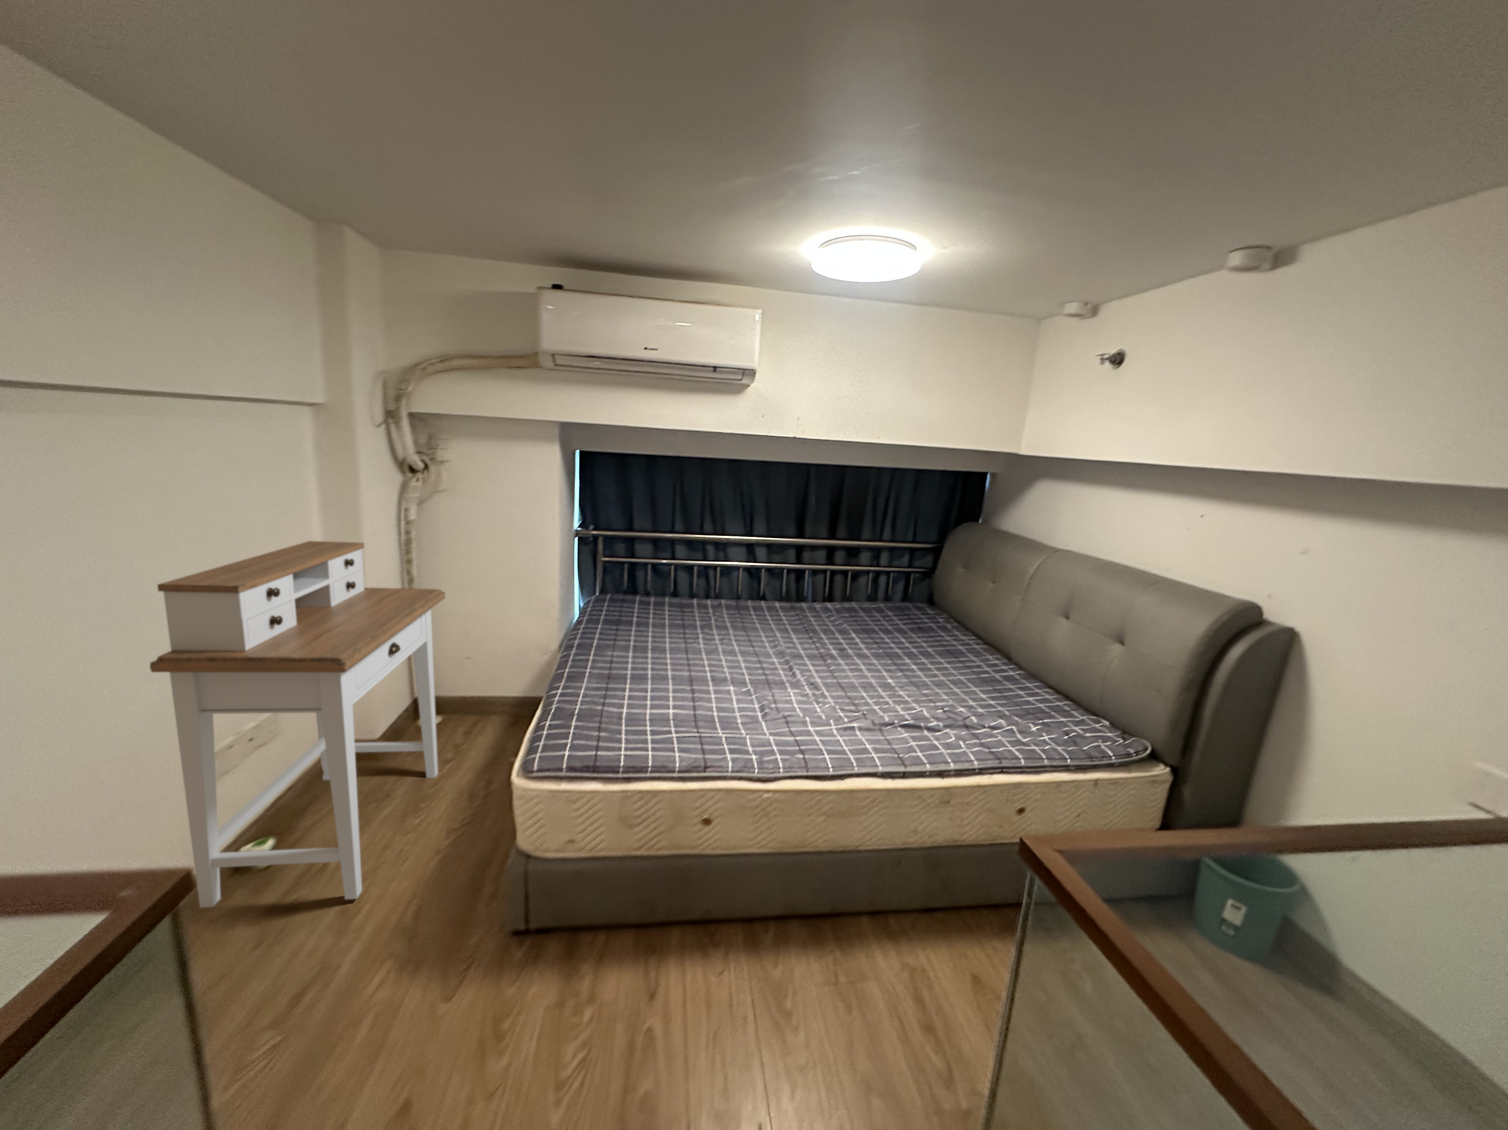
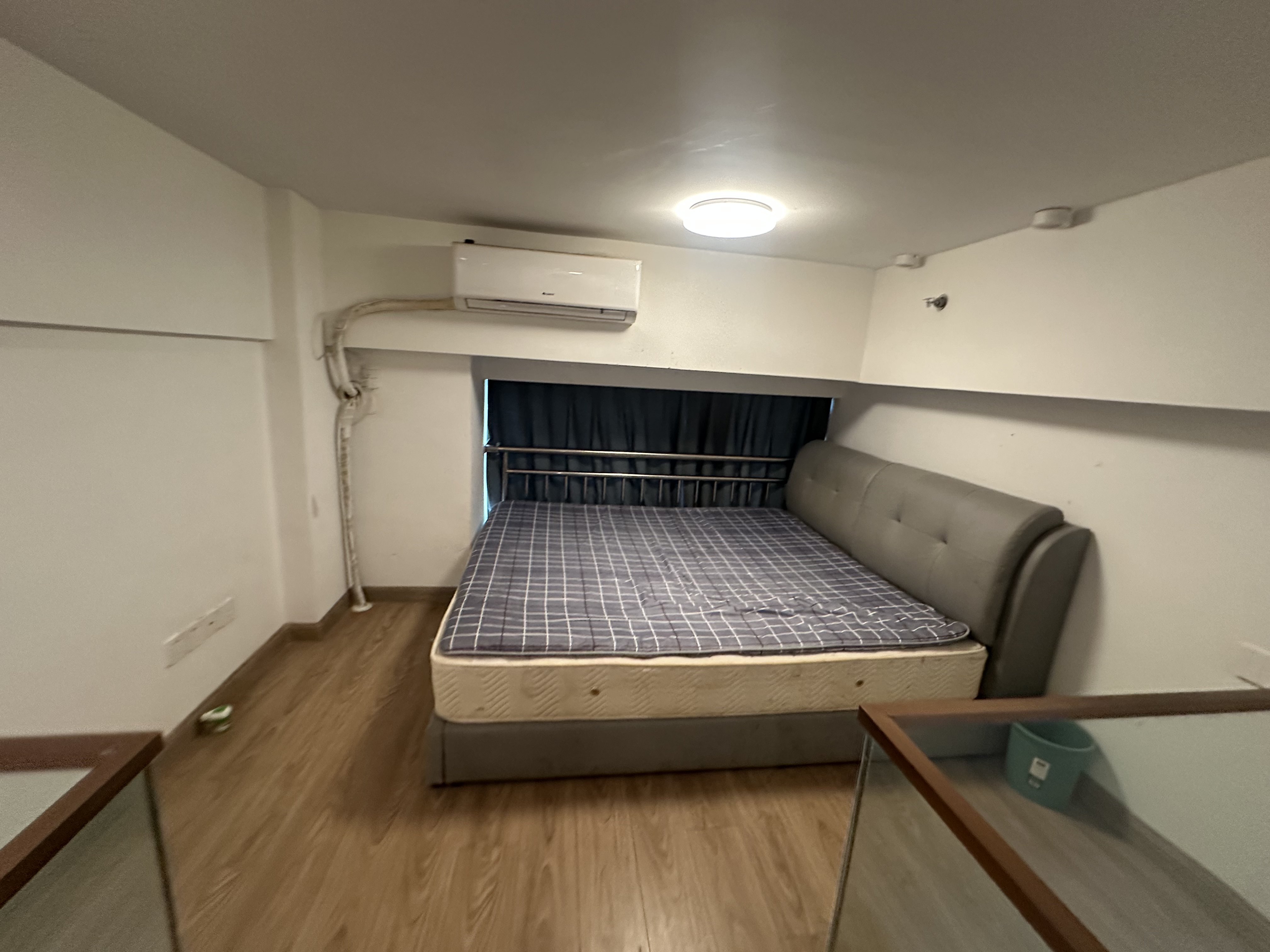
- desk [150,540,445,908]
